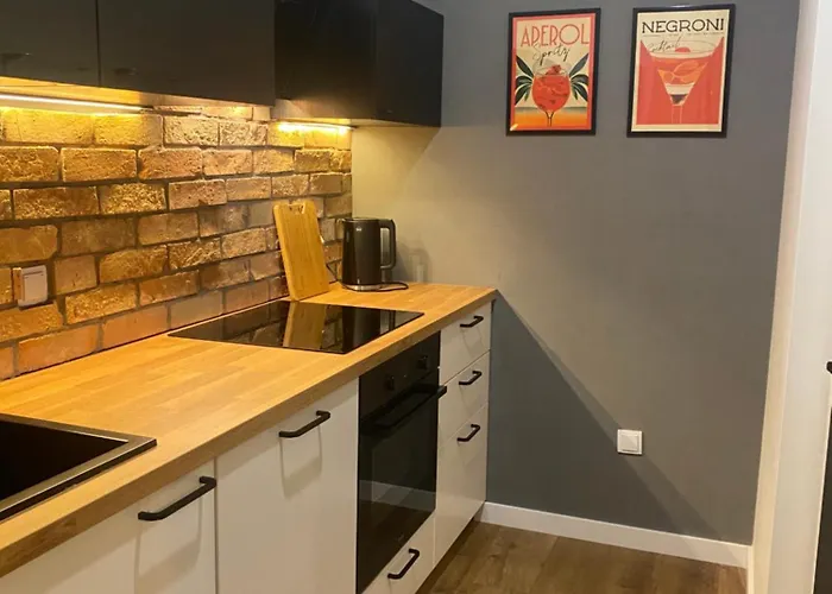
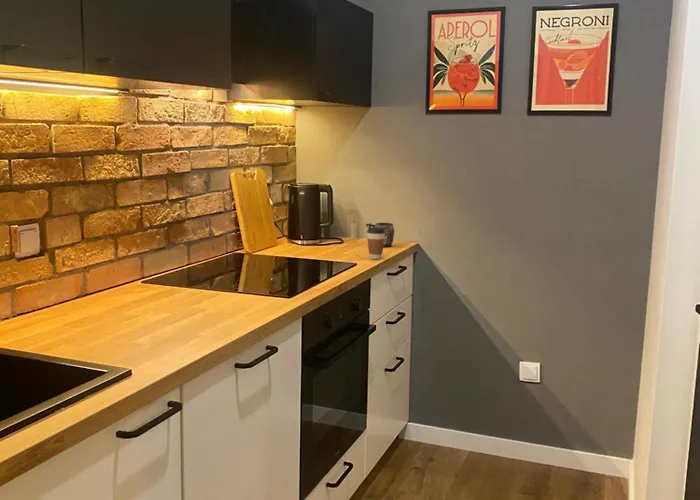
+ mug [365,222,395,248]
+ coffee cup [366,227,385,260]
